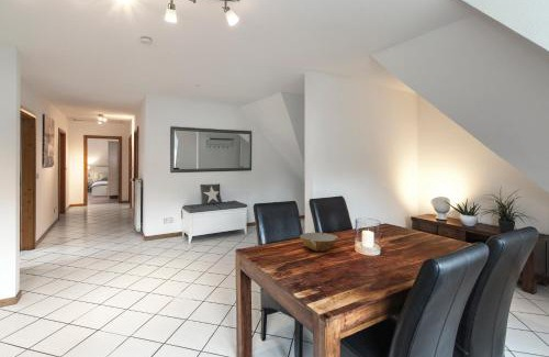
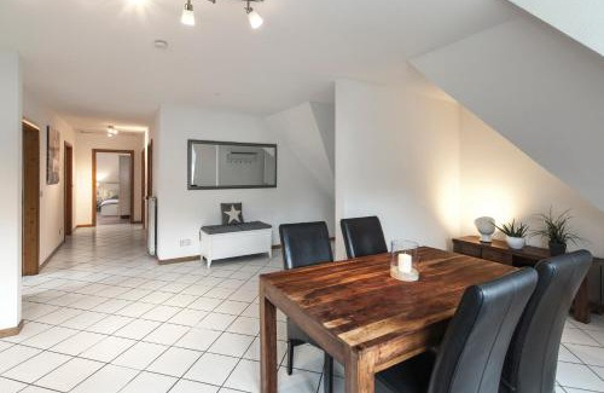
- bowl [299,232,340,253]
